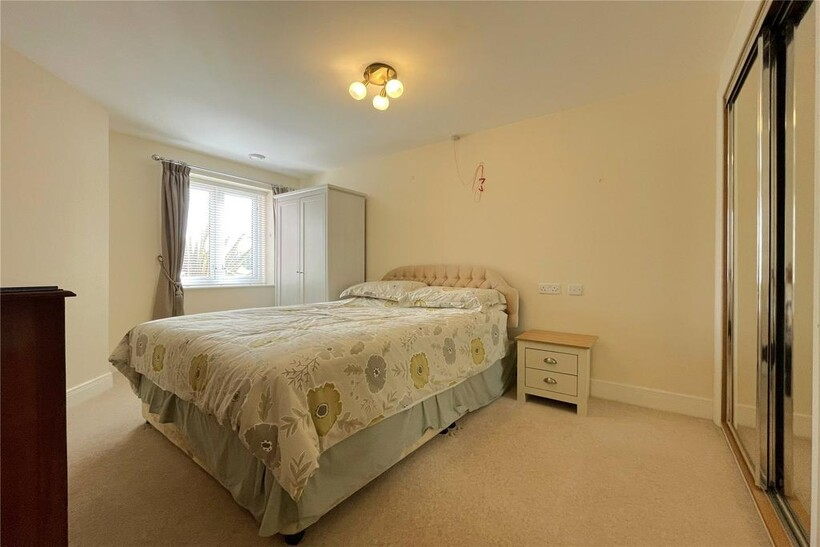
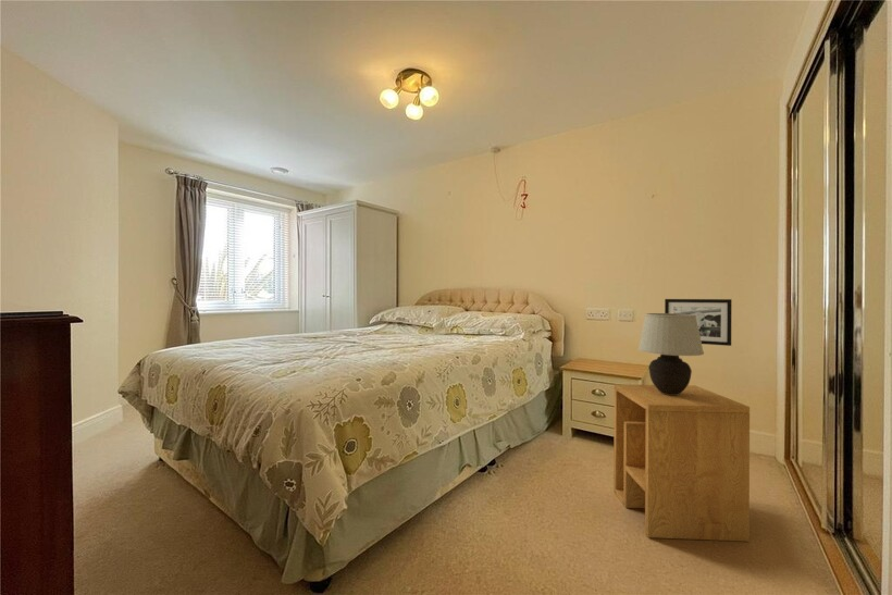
+ side table [612,383,751,543]
+ picture frame [664,298,733,347]
+ table lamp [637,312,705,395]
